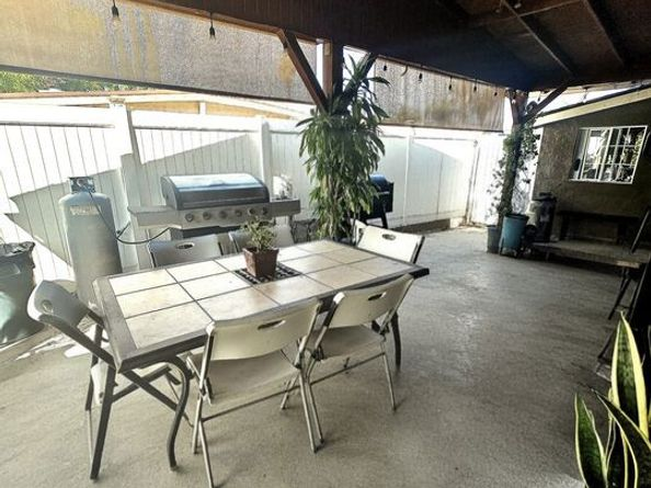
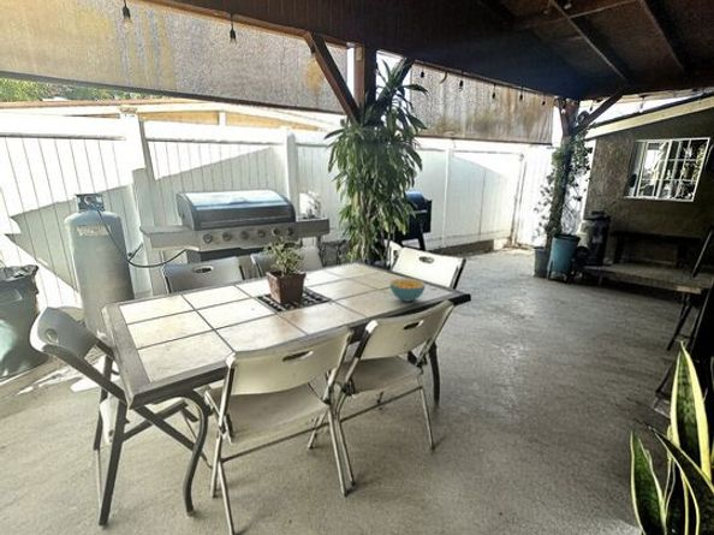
+ cereal bowl [389,278,427,303]
